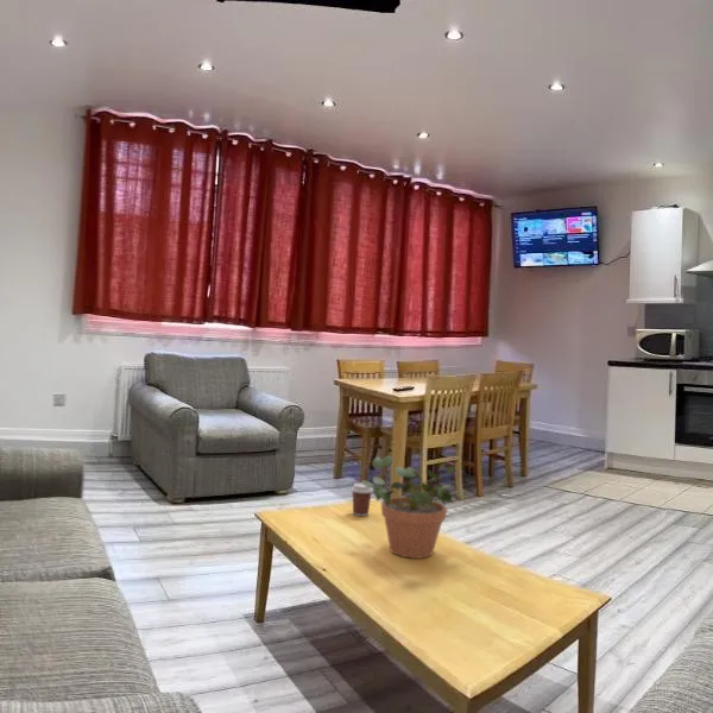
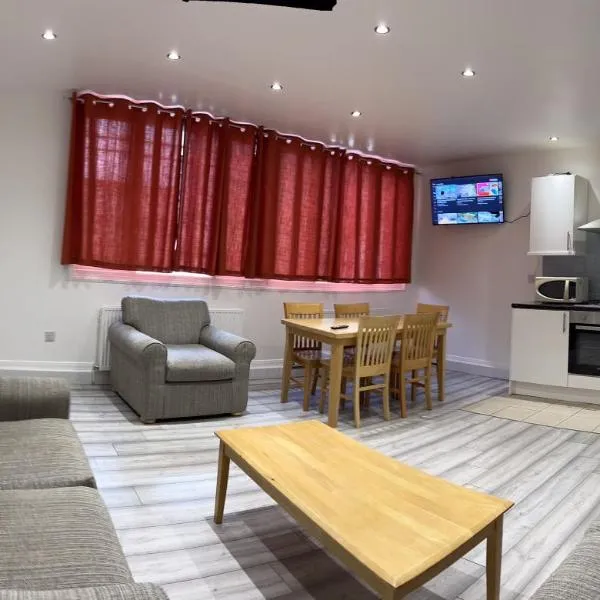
- potted plant [360,453,465,560]
- coffee cup [349,481,373,517]
